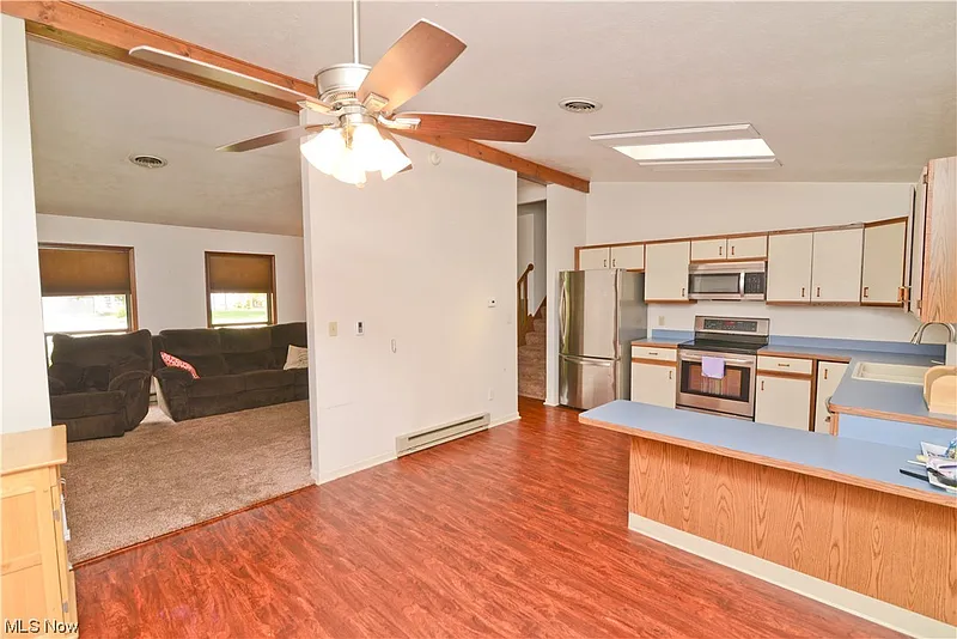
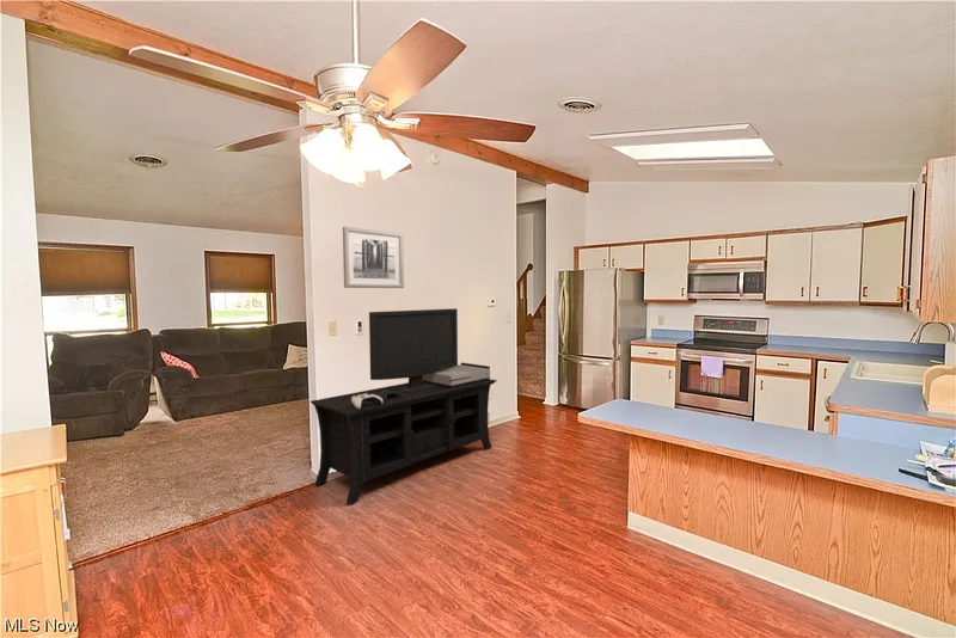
+ wall art [342,226,405,289]
+ media console [310,307,498,505]
